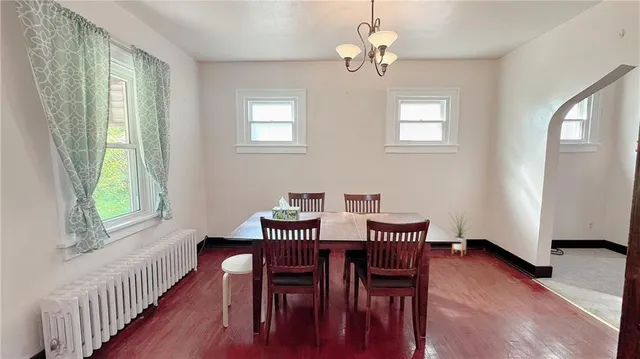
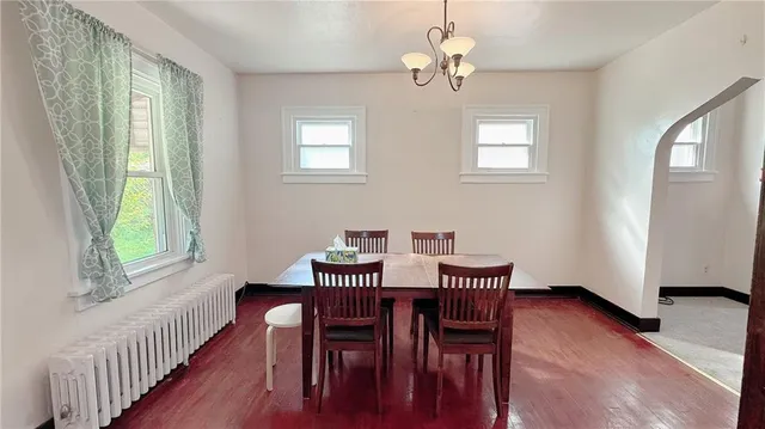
- house plant [448,209,476,257]
